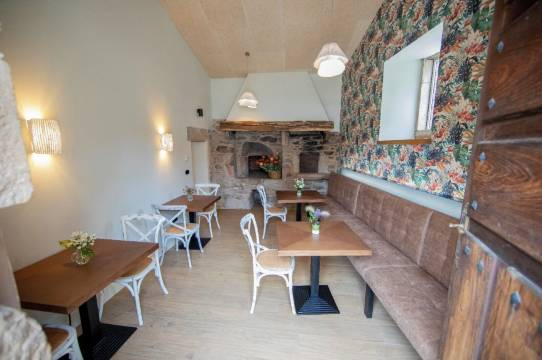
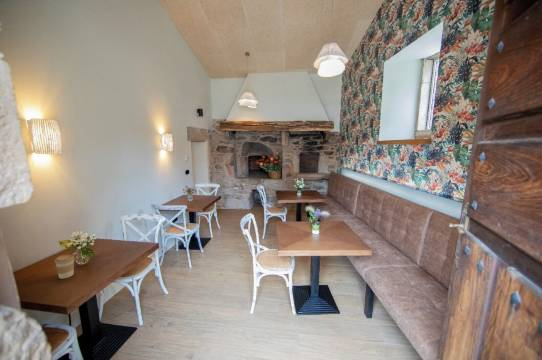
+ coffee cup [54,254,75,280]
